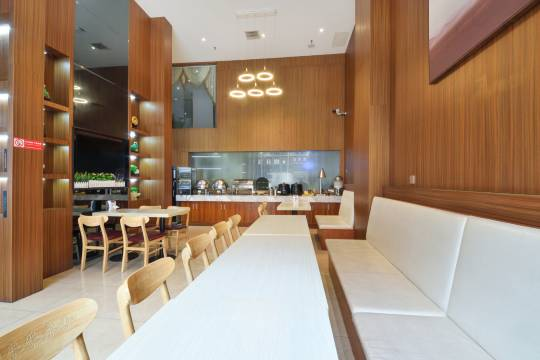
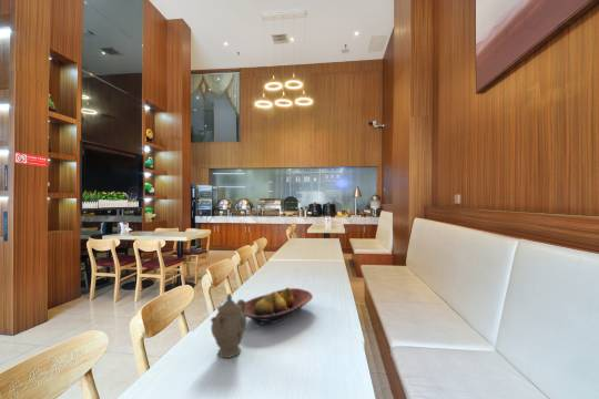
+ chinaware [210,293,247,359]
+ fruit bowl [244,286,314,326]
